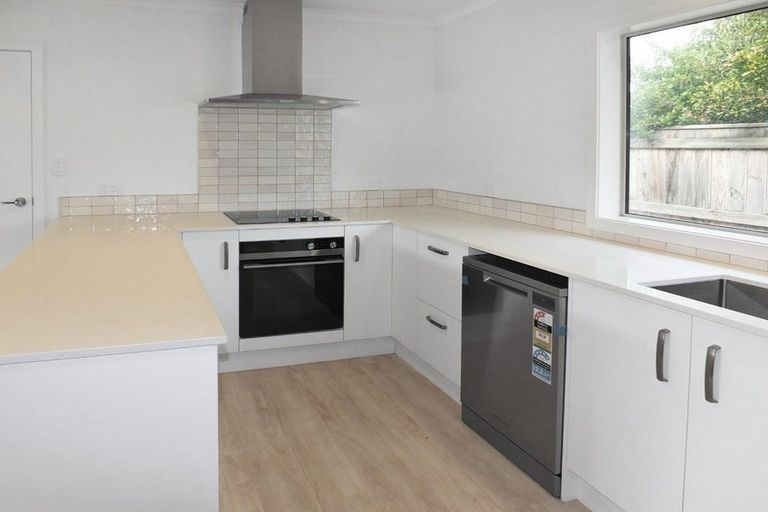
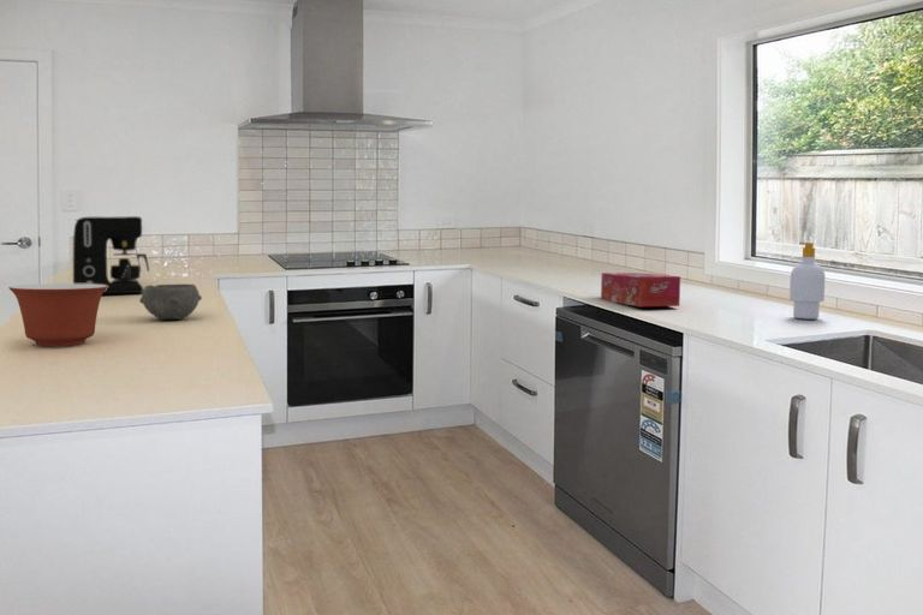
+ tissue box [600,271,681,308]
+ coffee maker [72,215,150,295]
+ mixing bowl [7,282,108,347]
+ soap bottle [788,241,826,321]
+ bowl [138,283,203,321]
